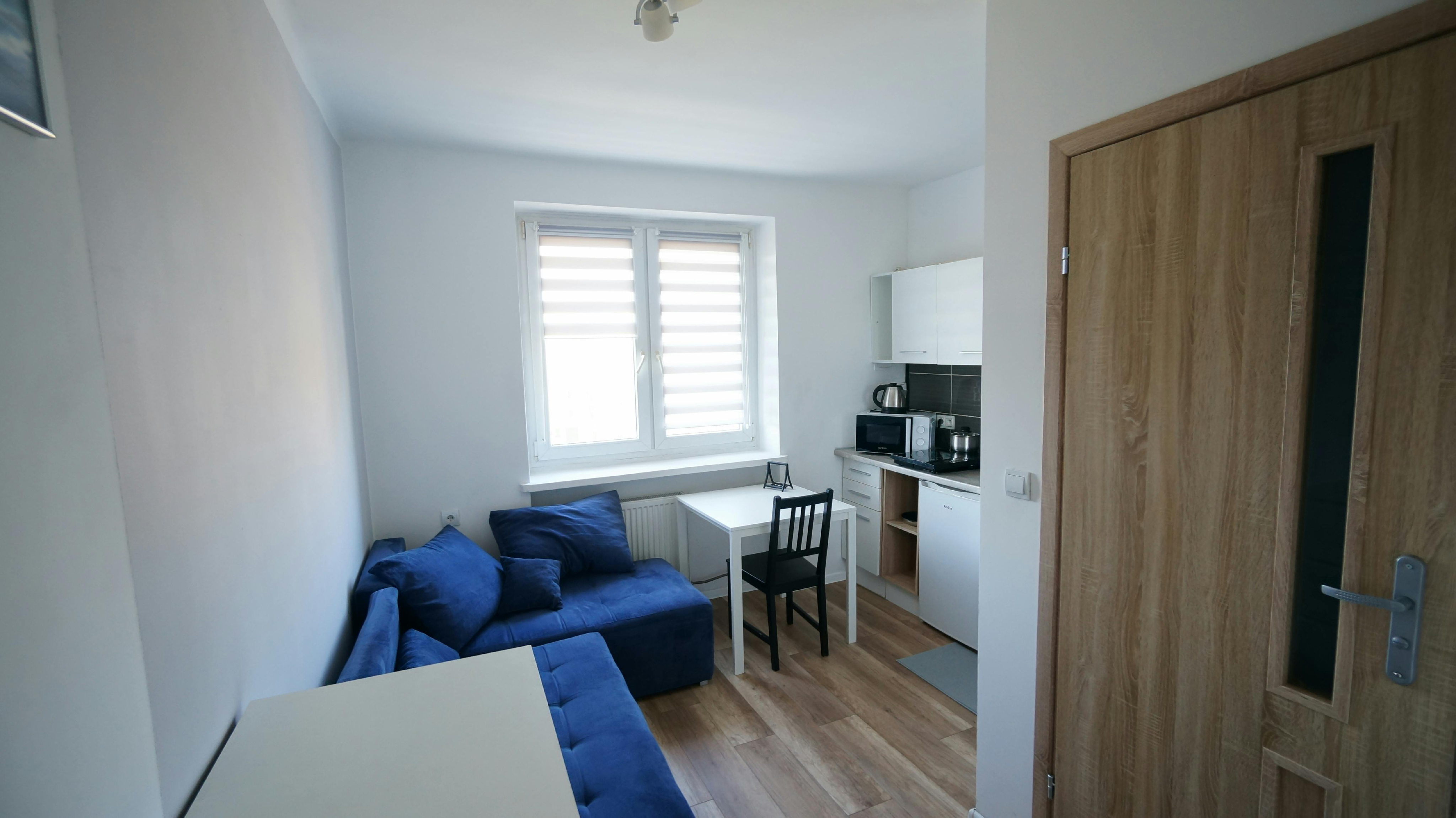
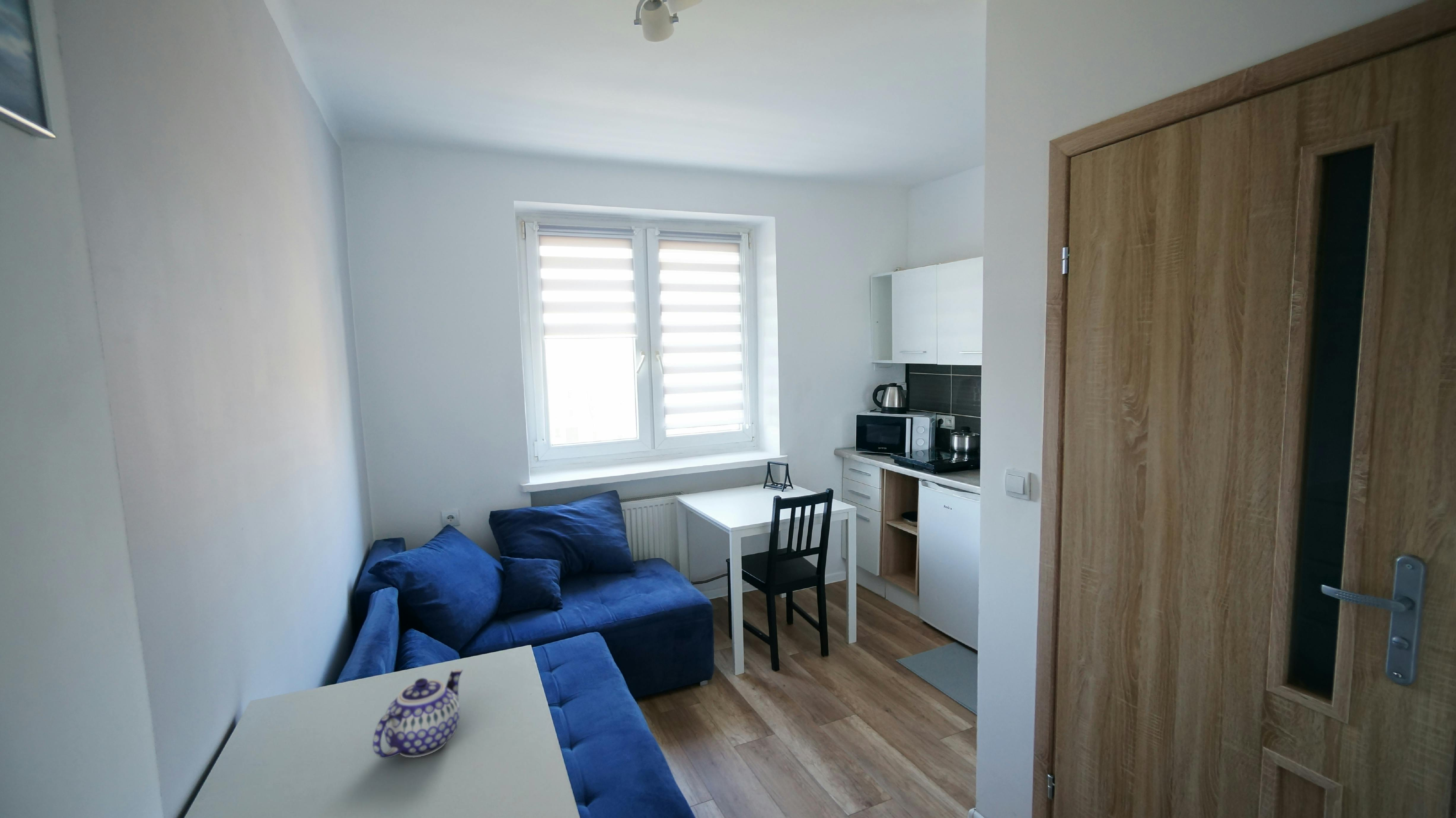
+ teapot [373,669,463,759]
